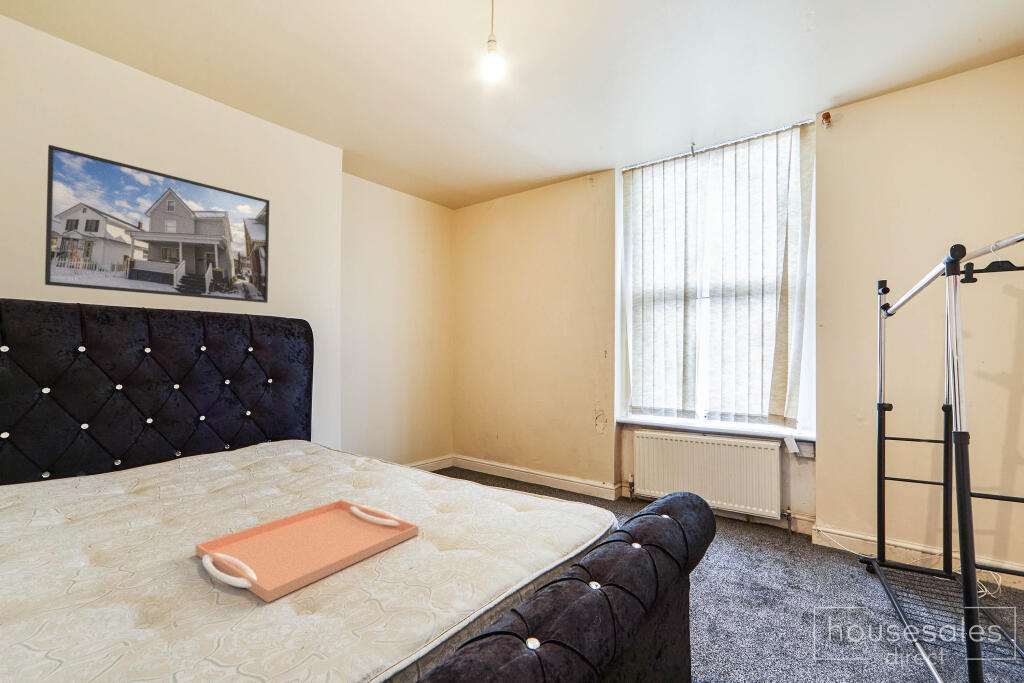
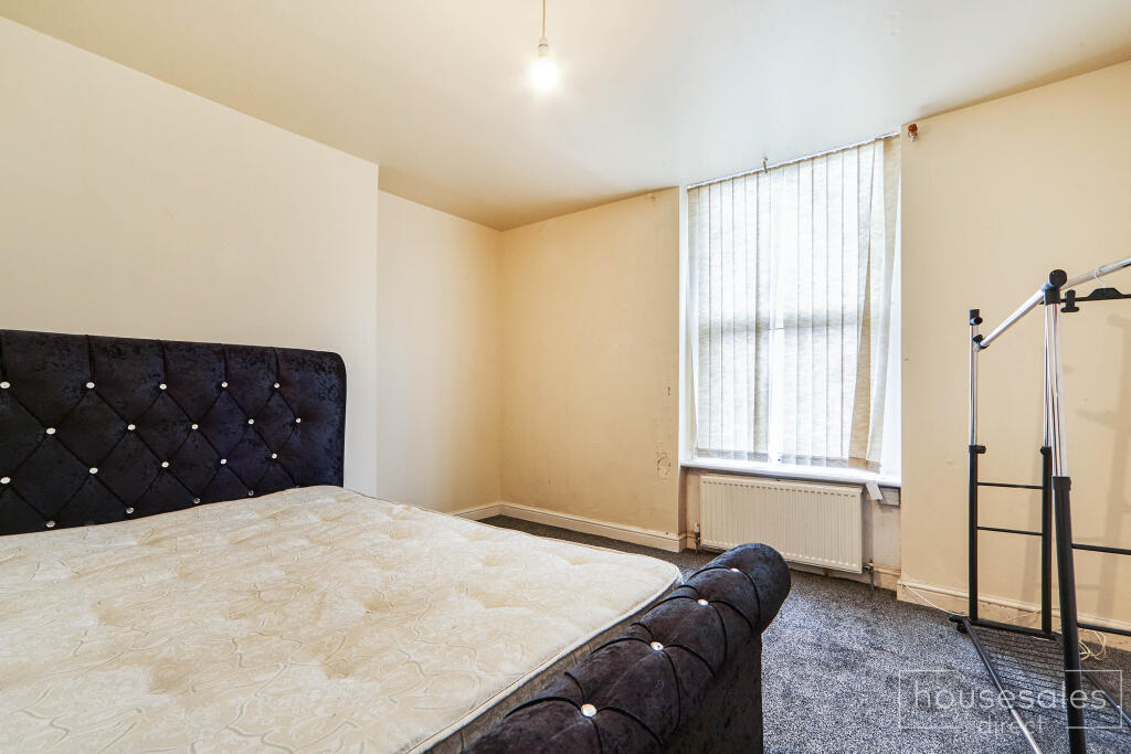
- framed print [44,144,270,304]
- serving tray [195,499,419,603]
